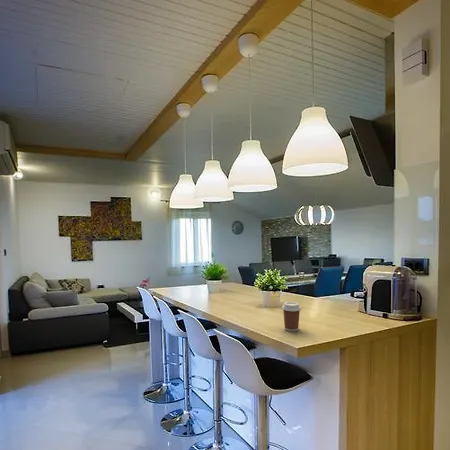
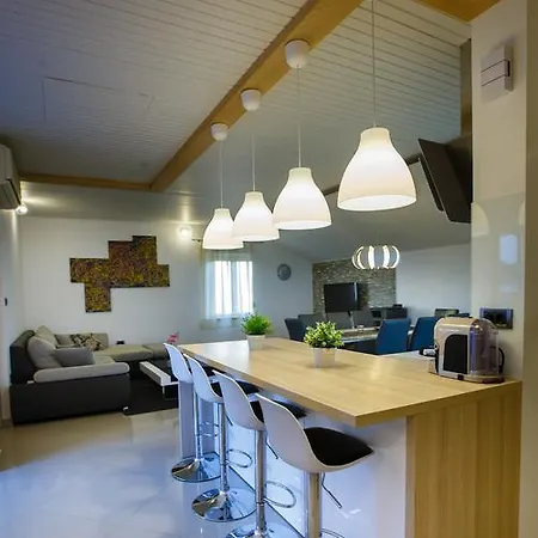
- coffee cup [281,301,302,332]
